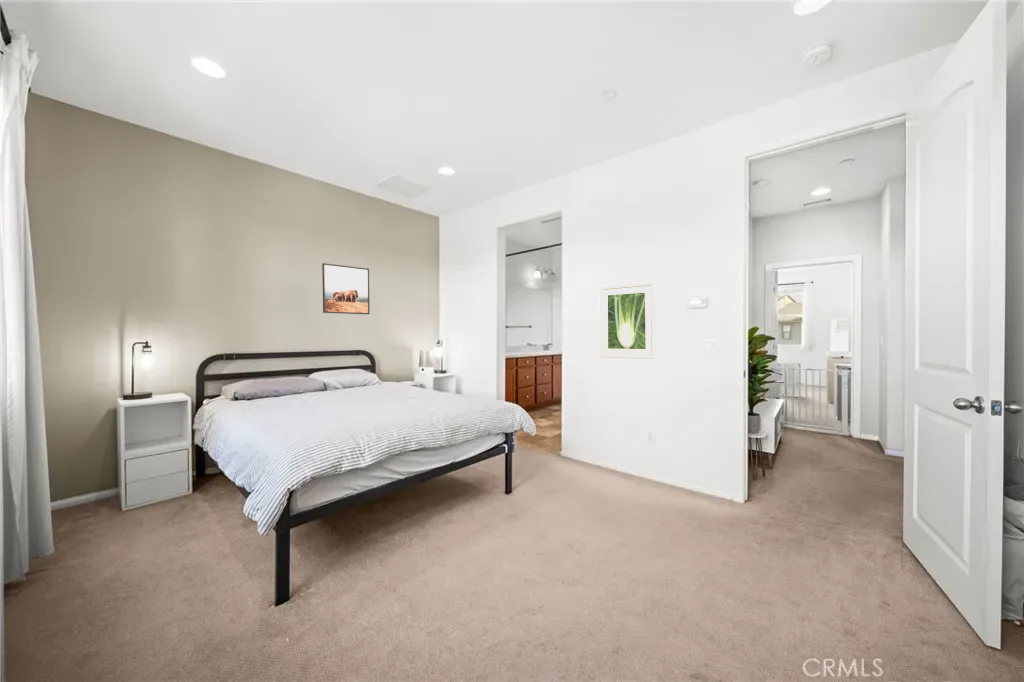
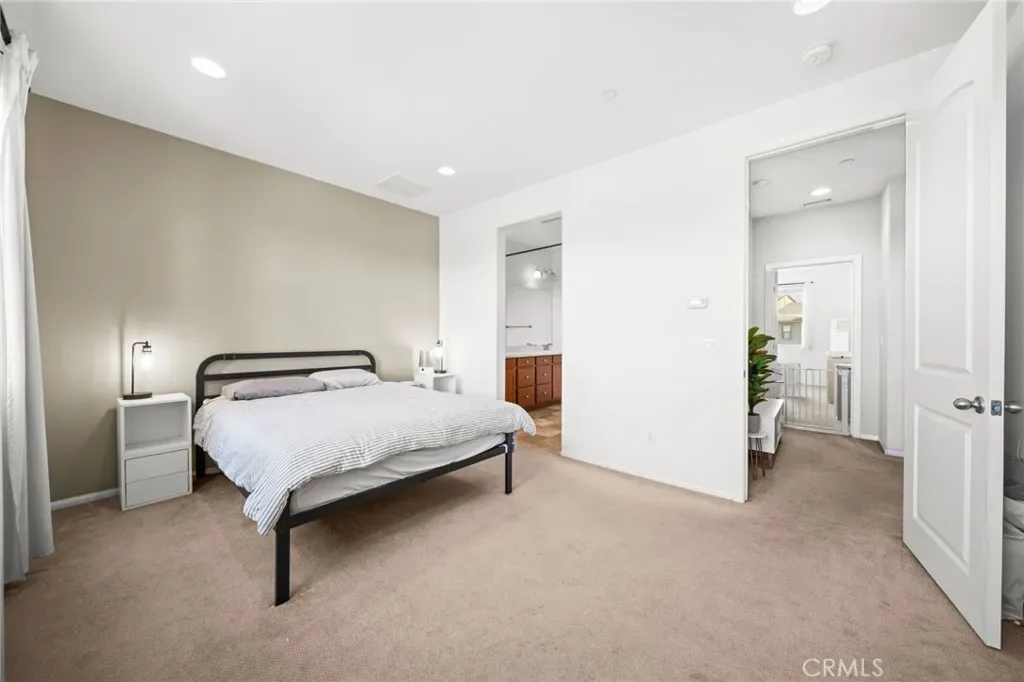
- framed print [598,281,657,360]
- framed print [321,262,371,315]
